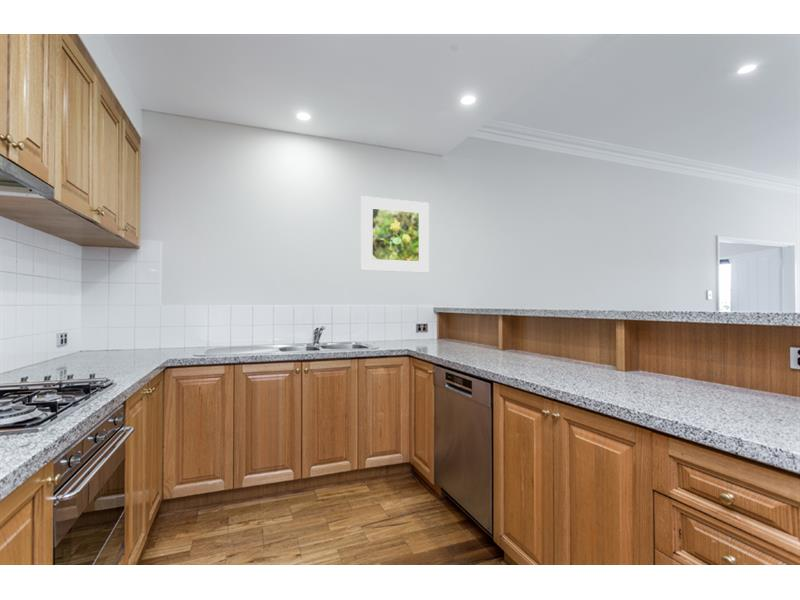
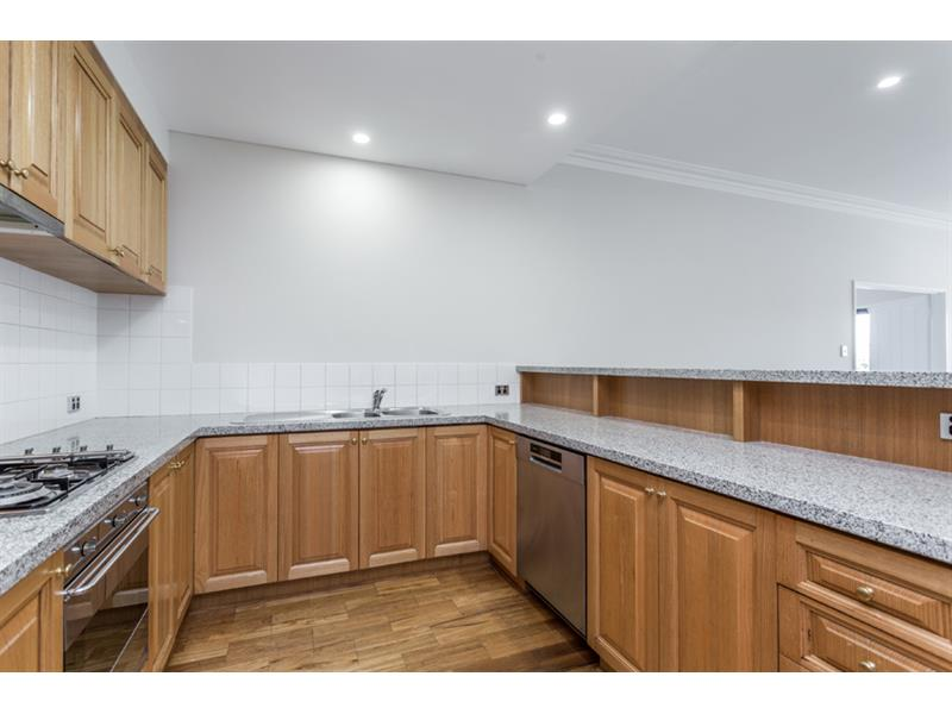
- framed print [360,195,430,273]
